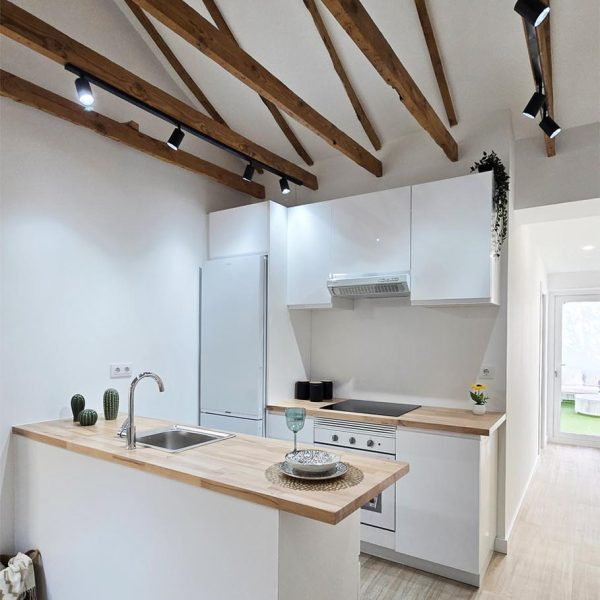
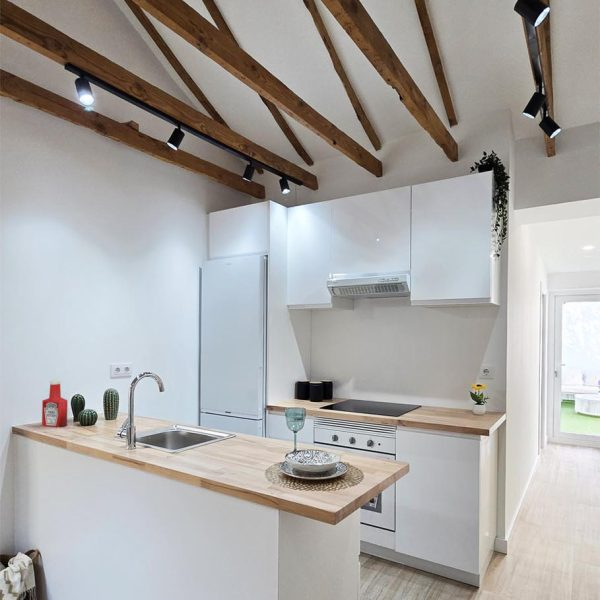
+ soap bottle [41,379,68,428]
